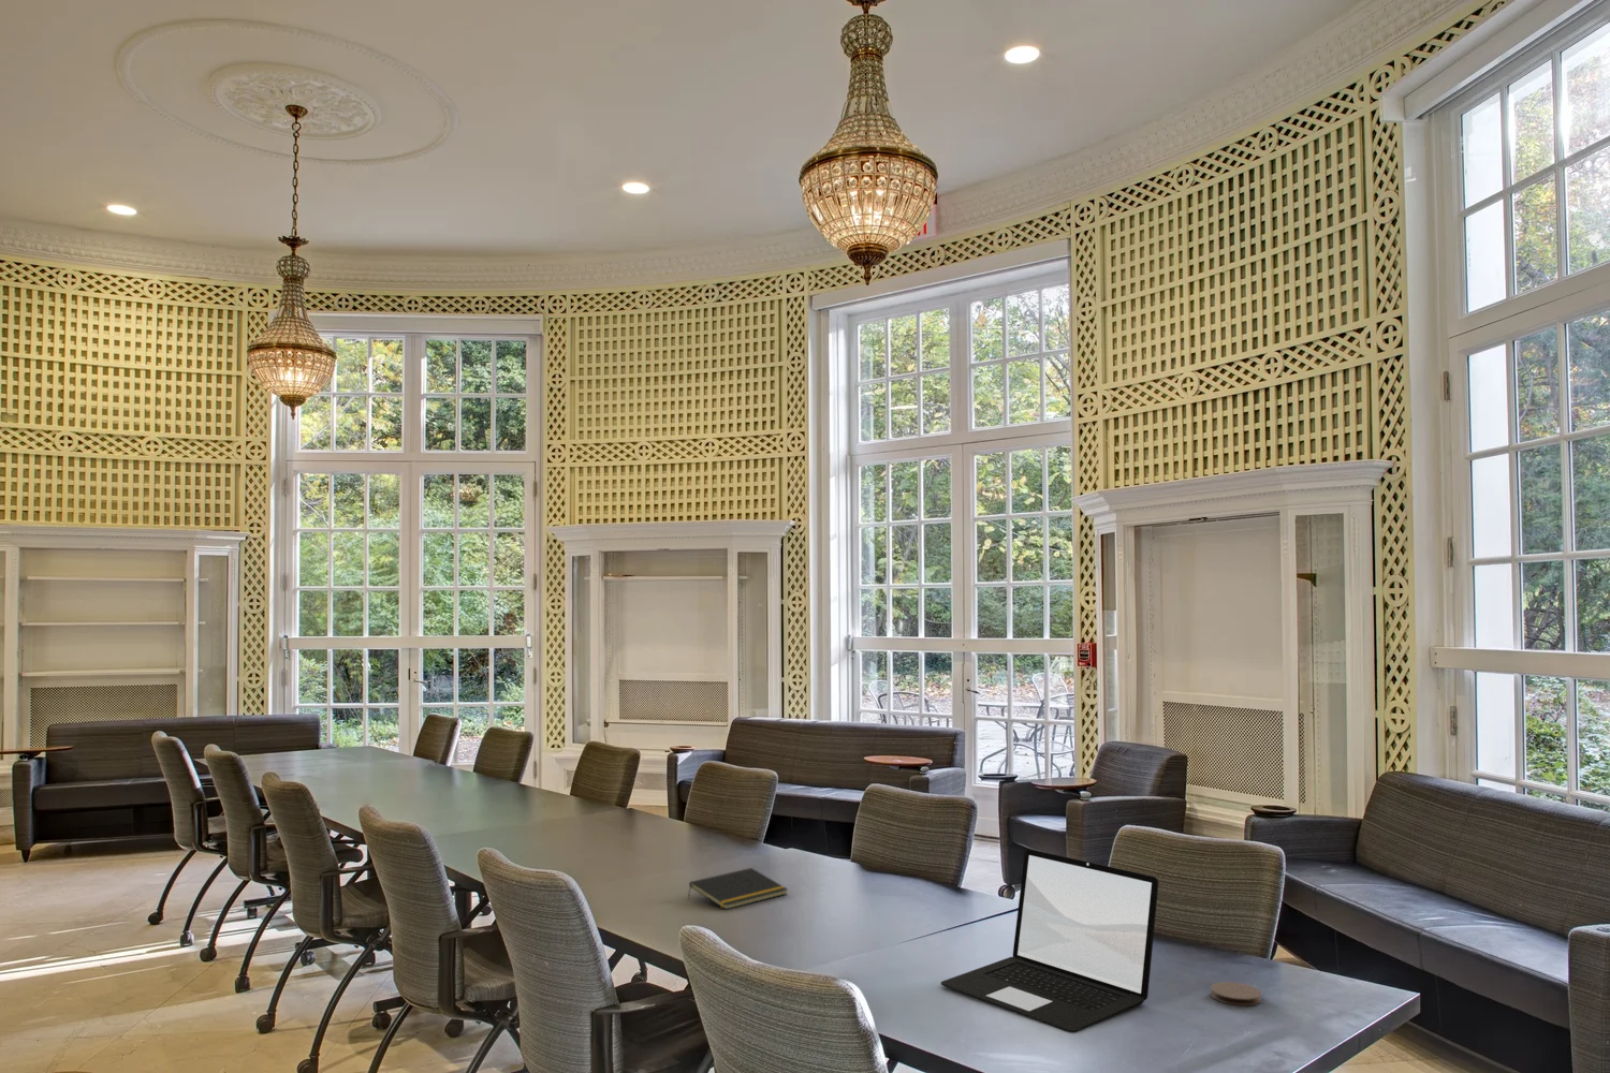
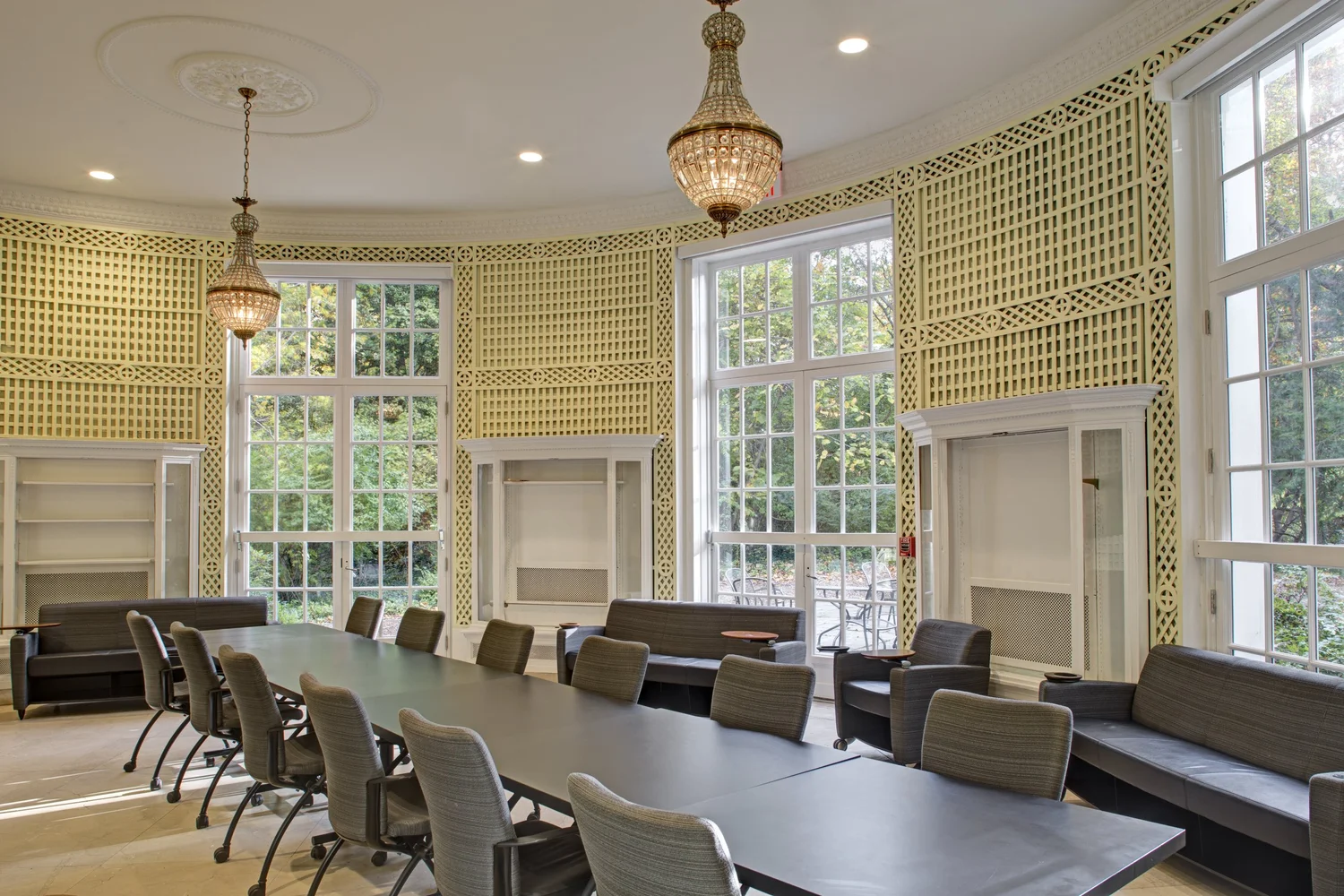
- laptop [939,848,1160,1033]
- notepad [686,867,789,911]
- coaster [1210,981,1264,1006]
